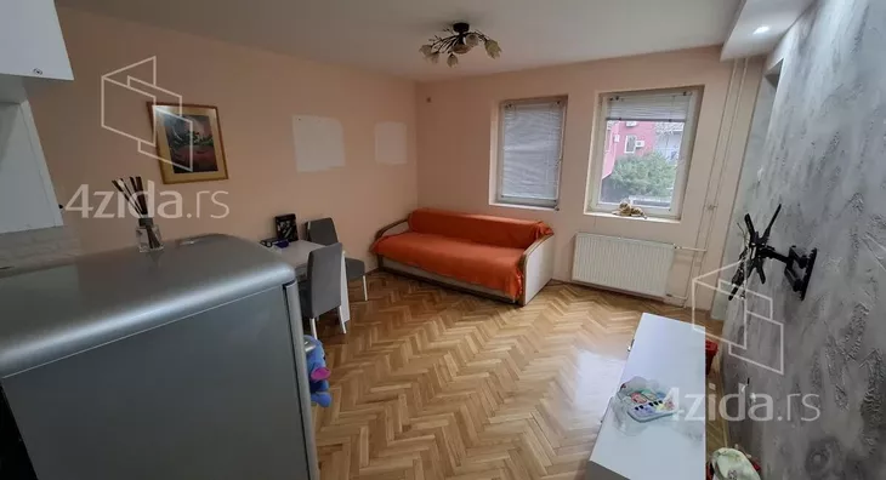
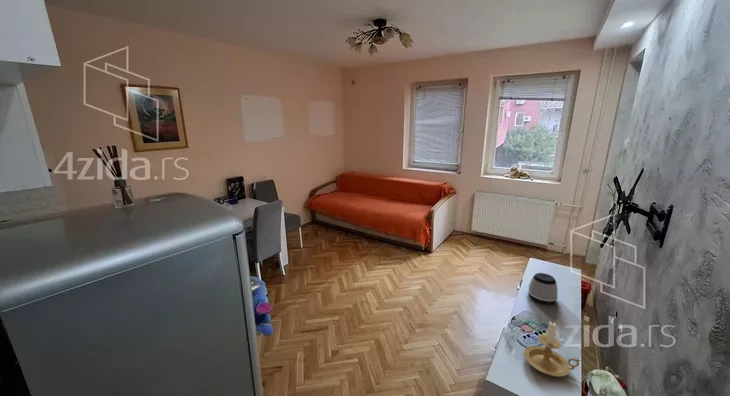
+ candle holder [523,320,581,378]
+ speaker [526,272,559,305]
